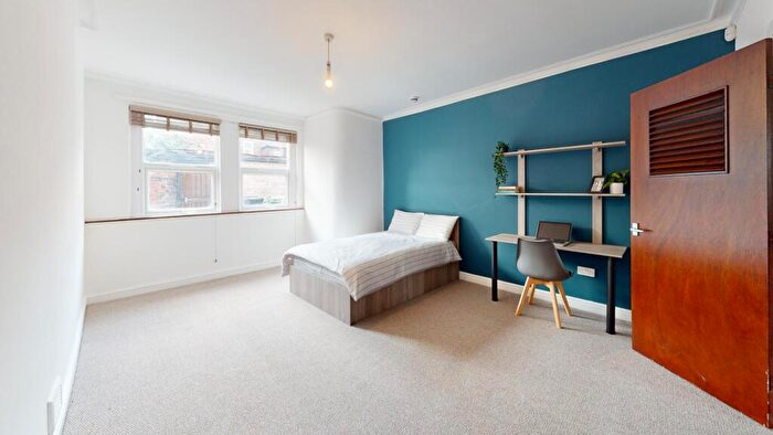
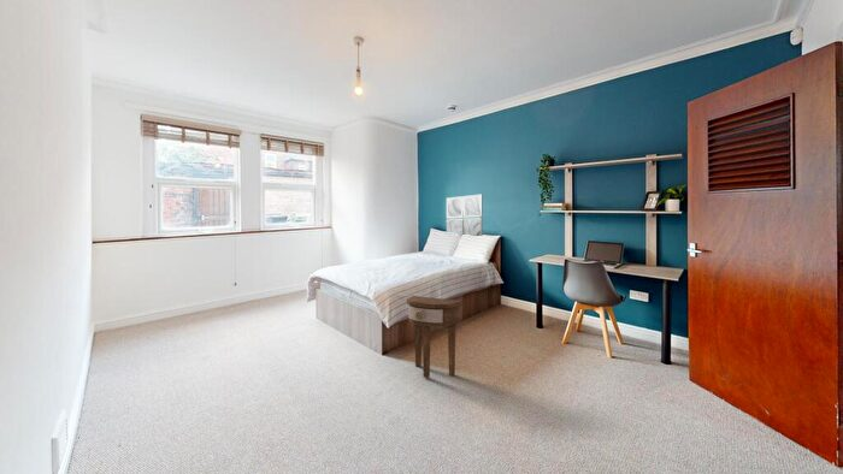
+ wall art [446,194,484,237]
+ side table [406,295,464,379]
